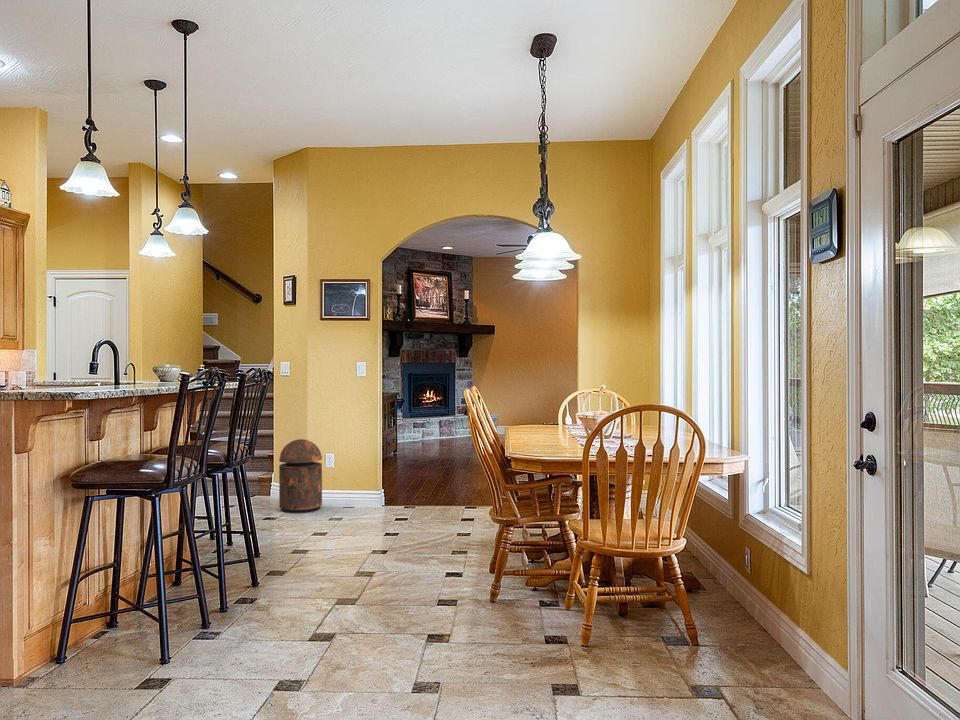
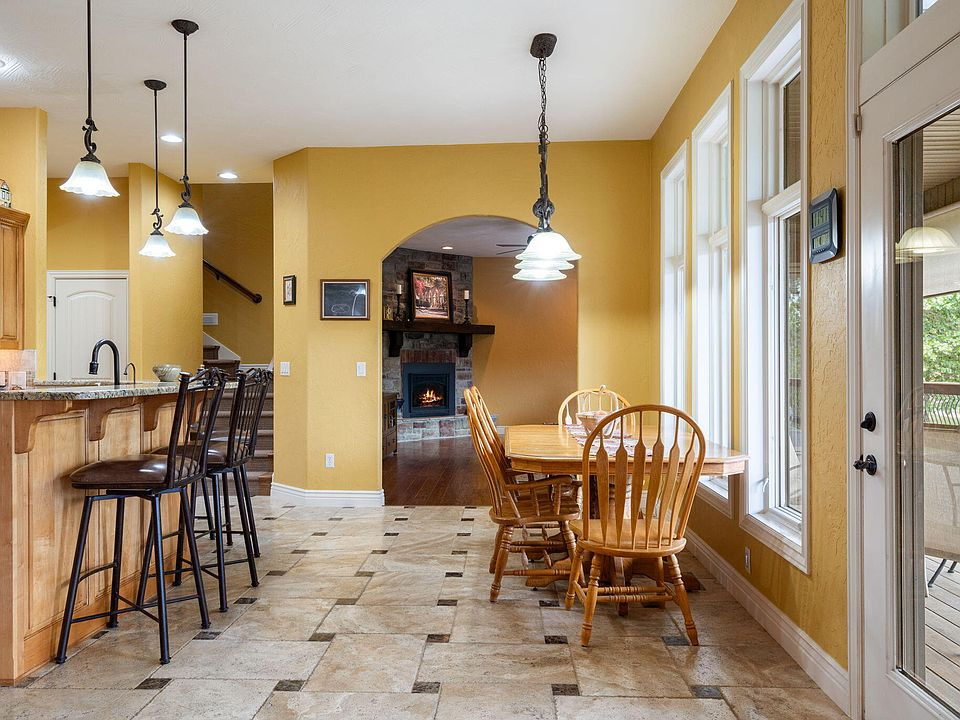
- trash can [278,438,323,514]
